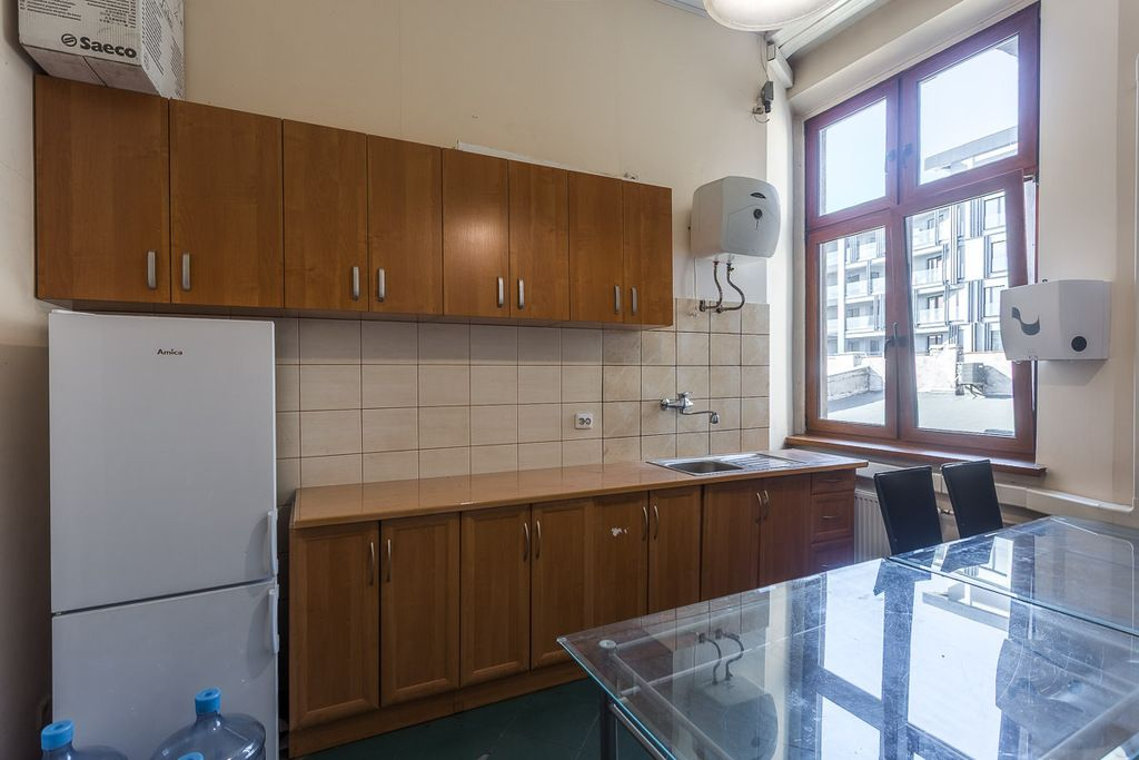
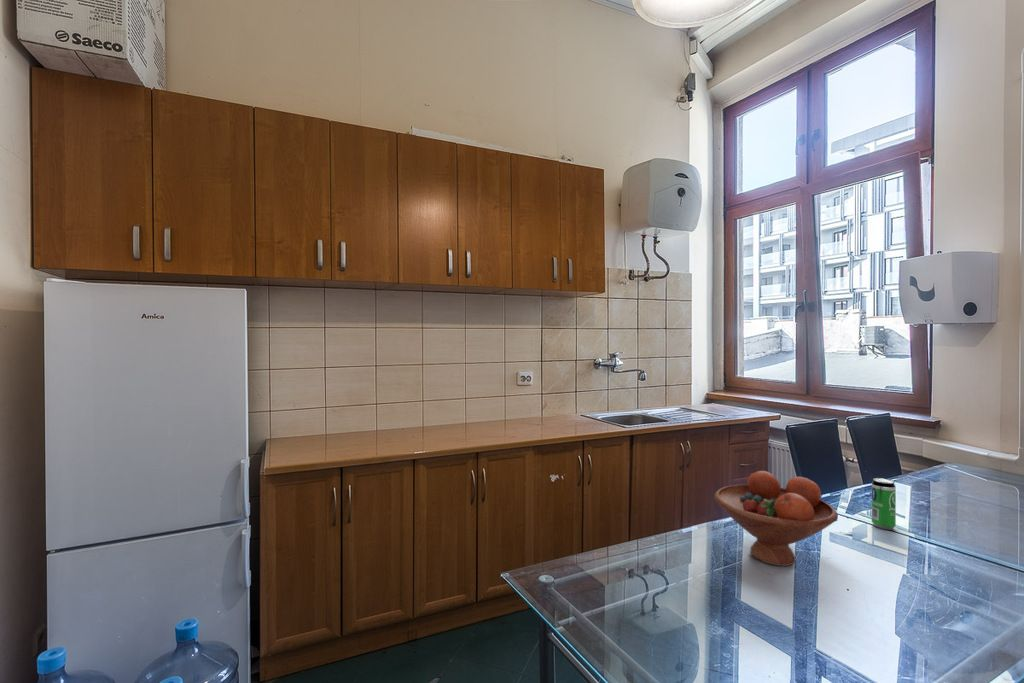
+ fruit bowl [713,470,839,567]
+ beverage can [871,477,897,531]
